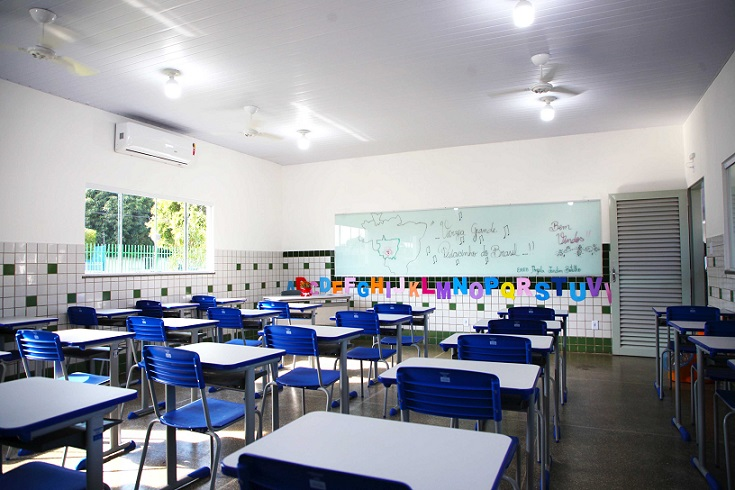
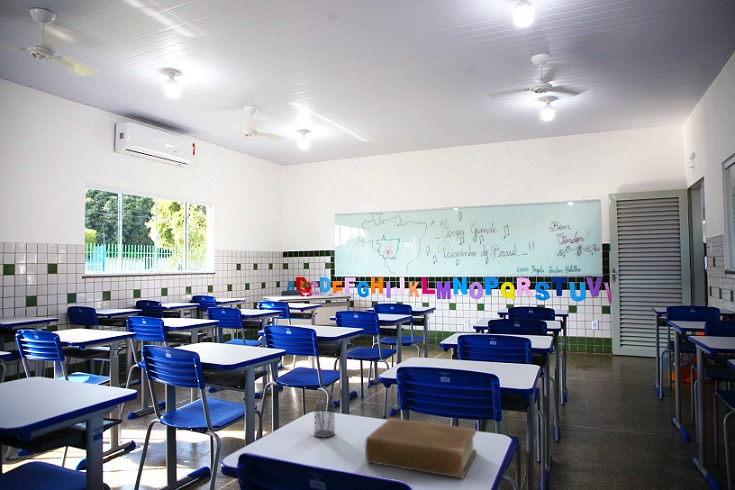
+ pencil holder [313,391,336,439]
+ book [364,417,478,480]
